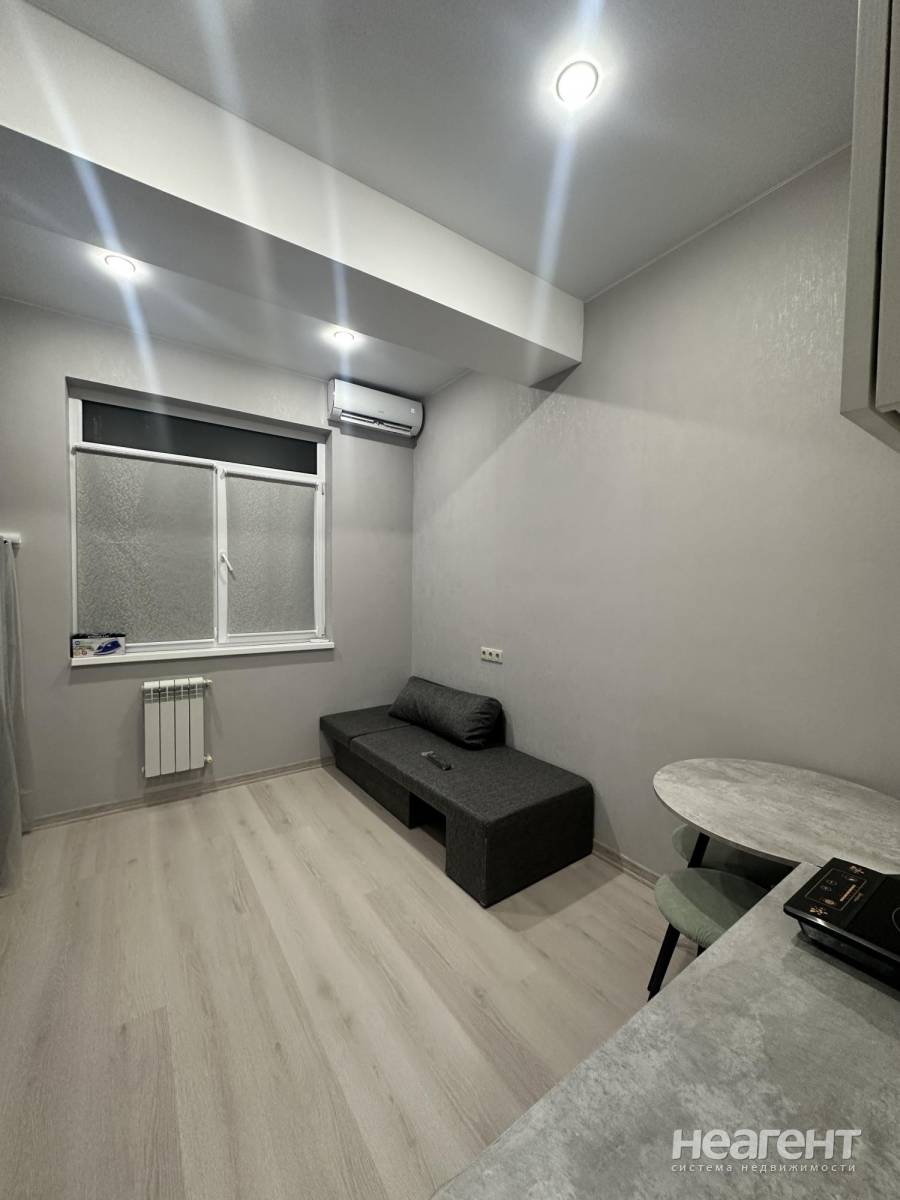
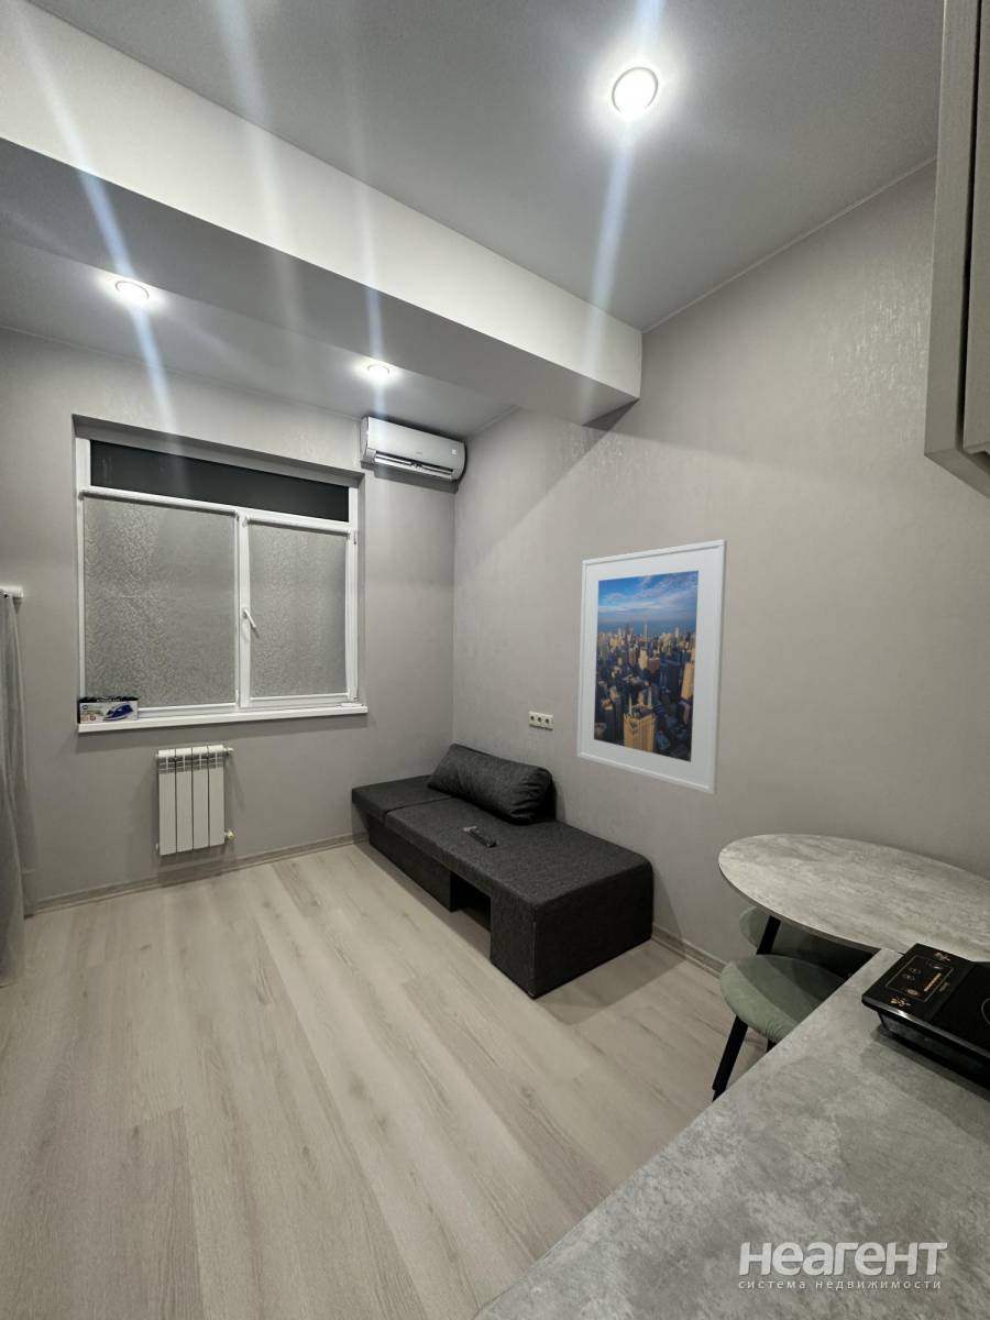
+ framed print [575,539,728,796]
